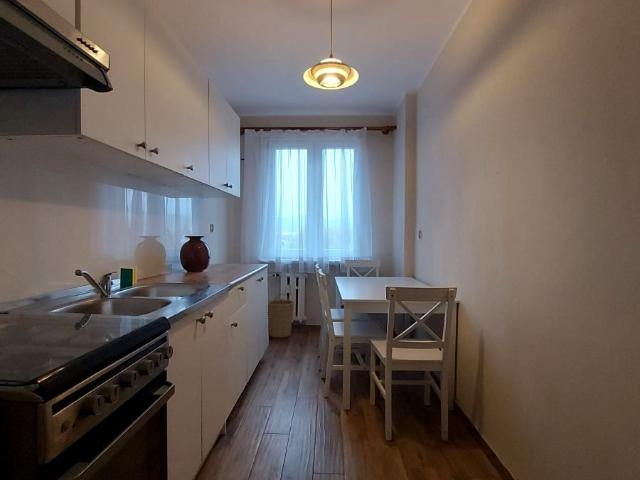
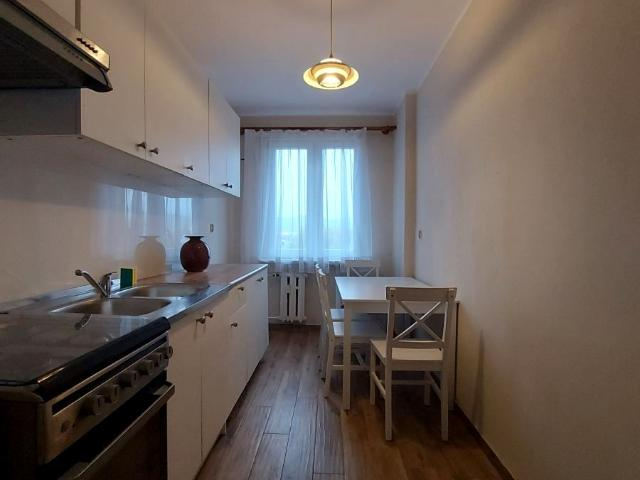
- basket [267,293,295,339]
